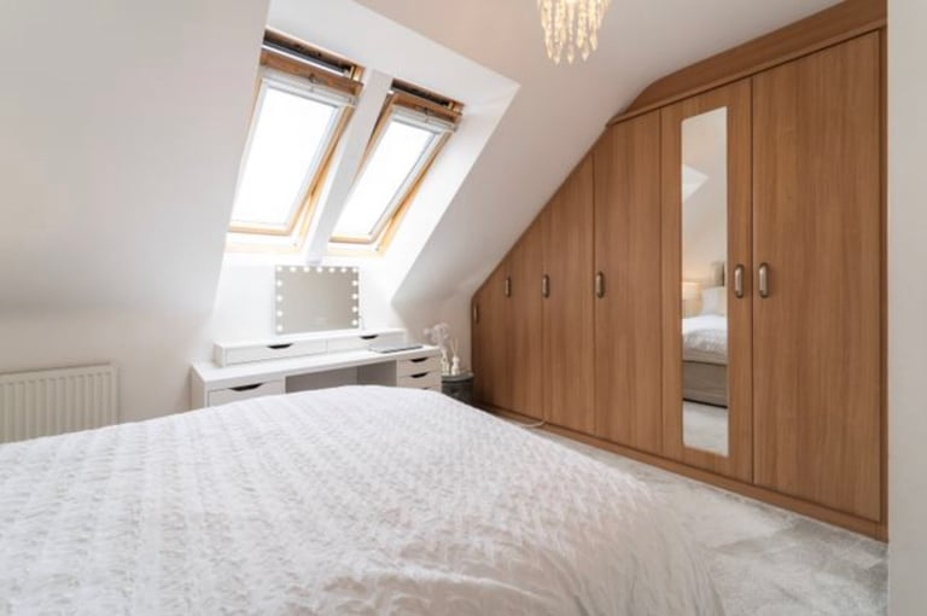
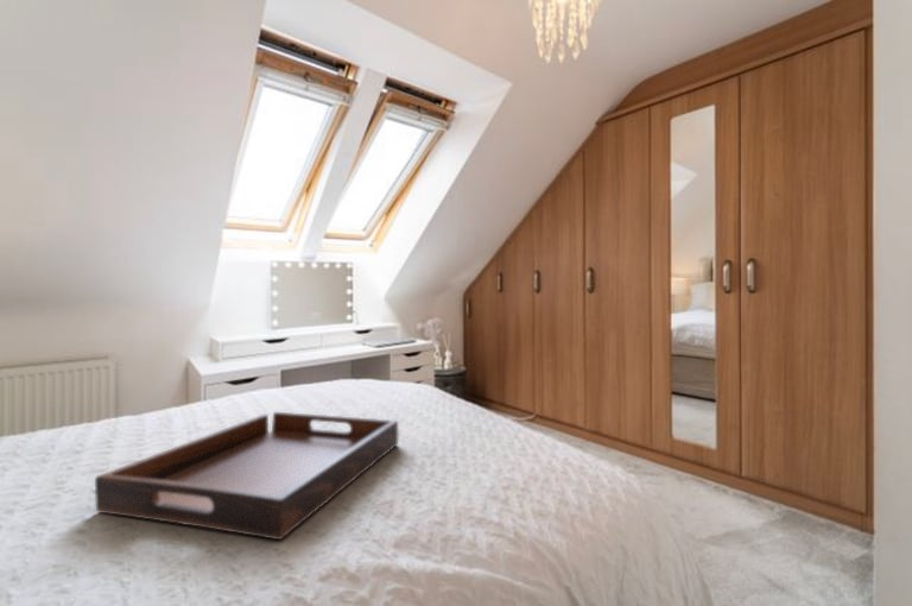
+ serving tray [94,411,399,541]
